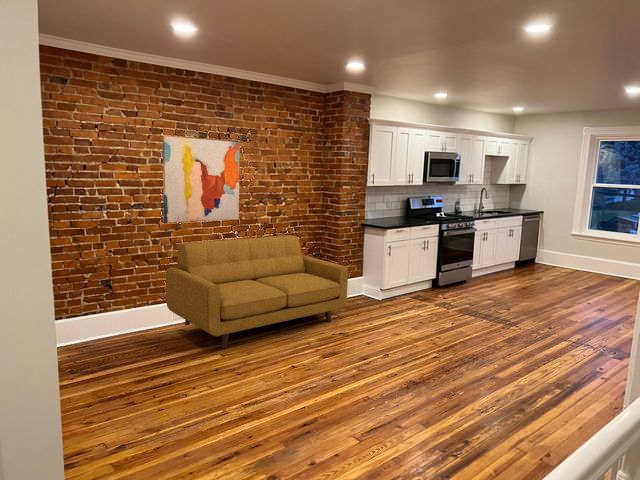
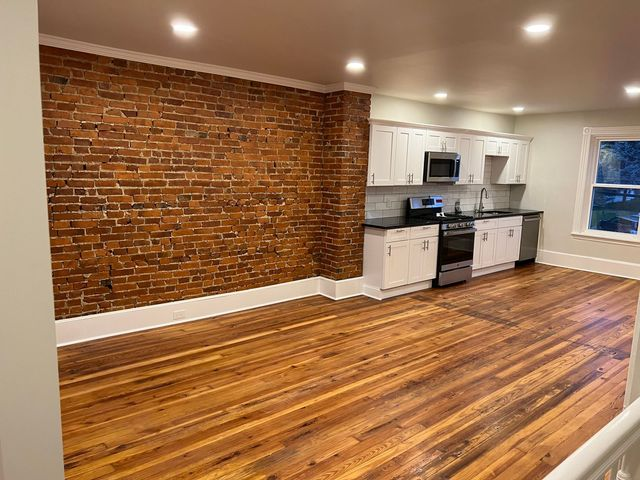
- wall art [162,135,241,223]
- sofa [165,234,349,349]
